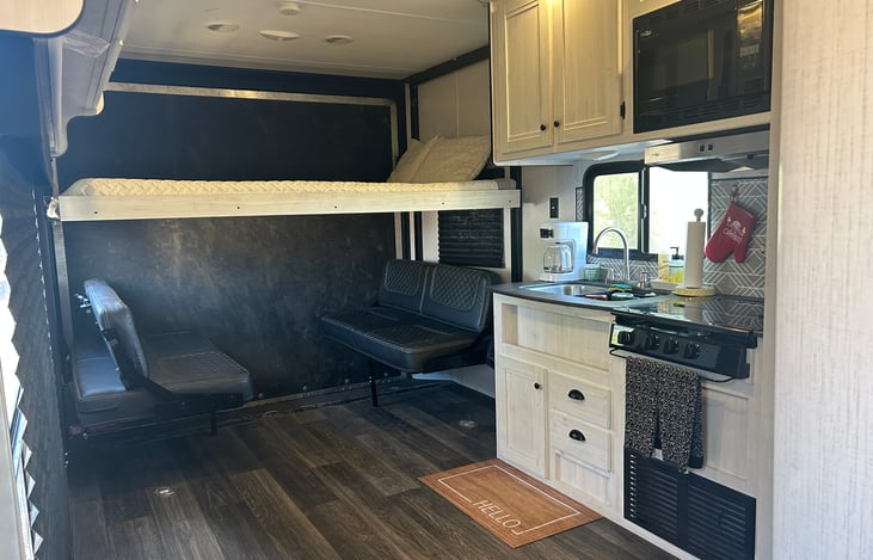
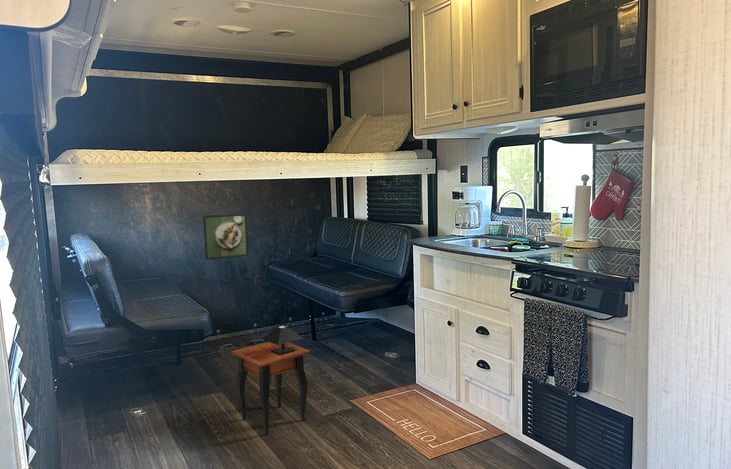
+ side table [230,325,311,436]
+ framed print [202,213,249,261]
